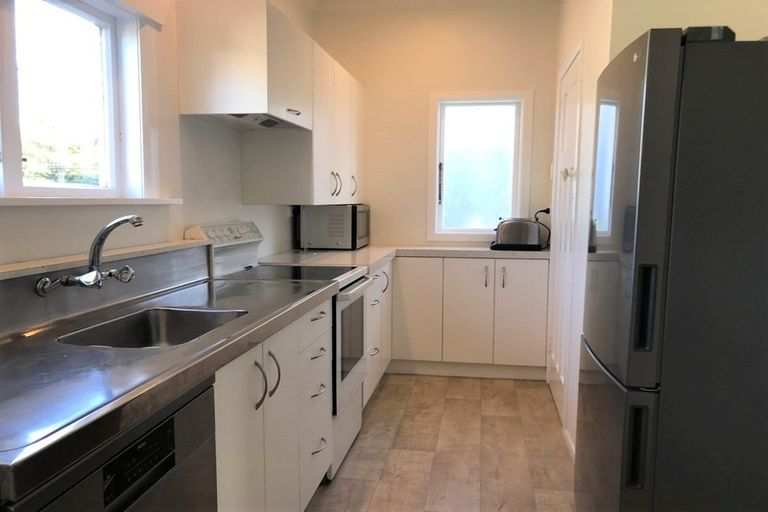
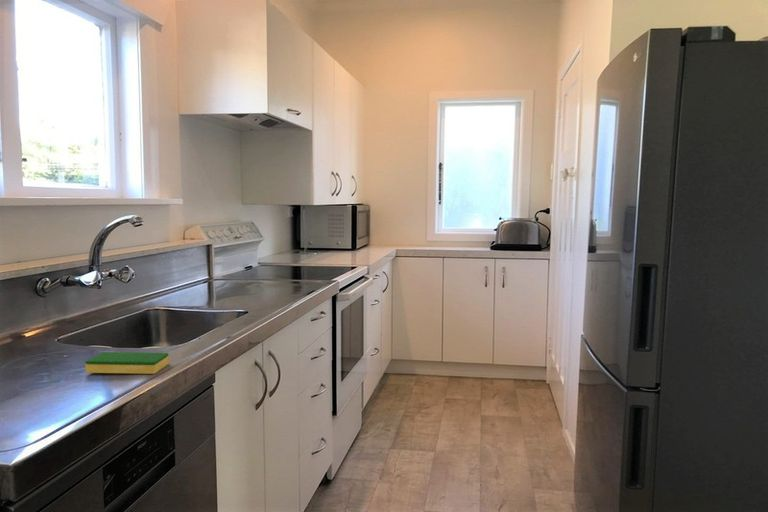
+ dish sponge [85,351,170,375]
